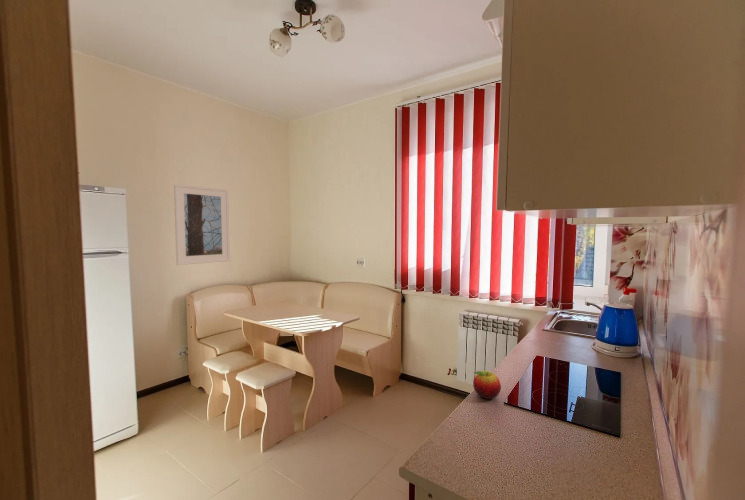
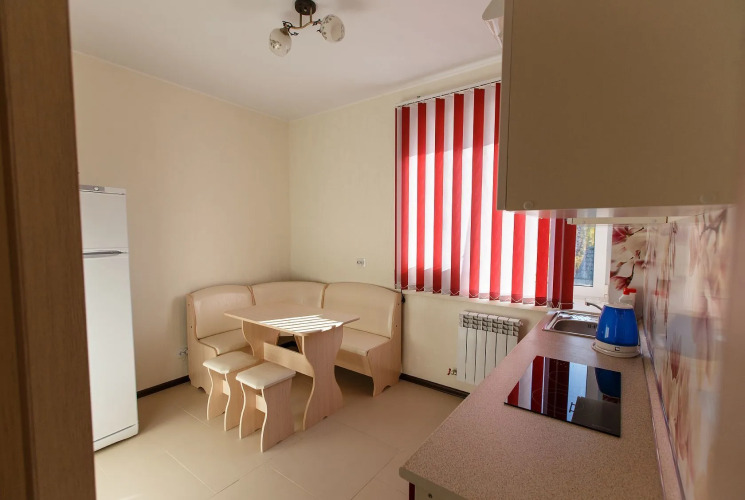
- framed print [173,183,231,266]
- fruit [472,370,502,400]
